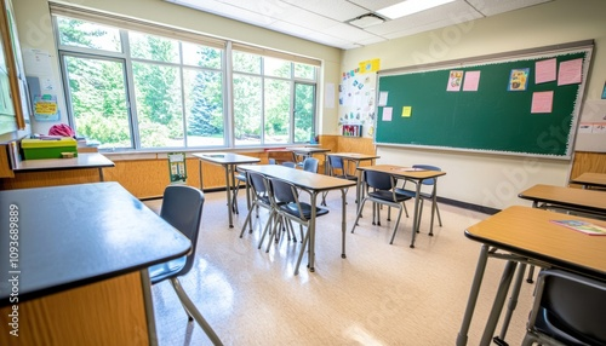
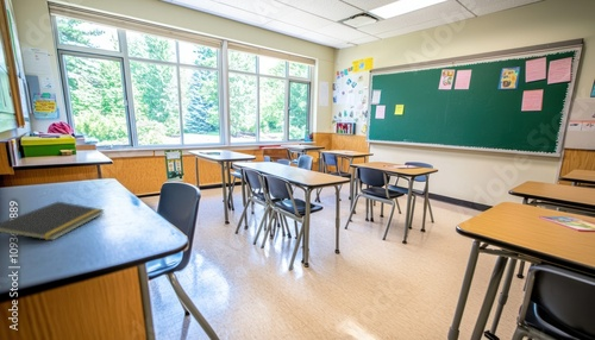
+ notepad [0,201,106,241]
